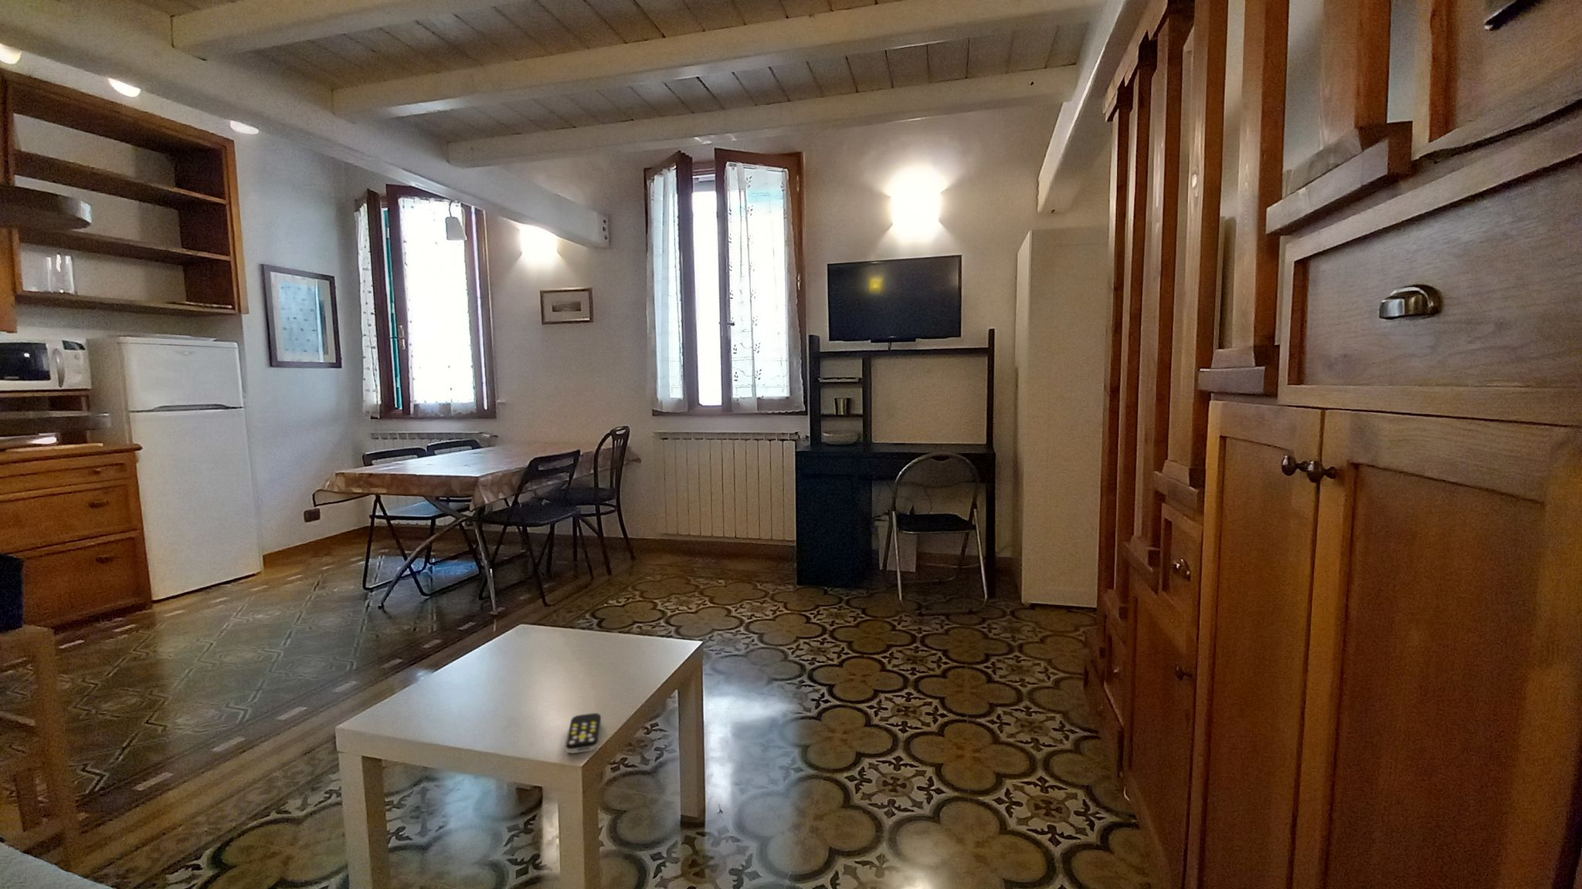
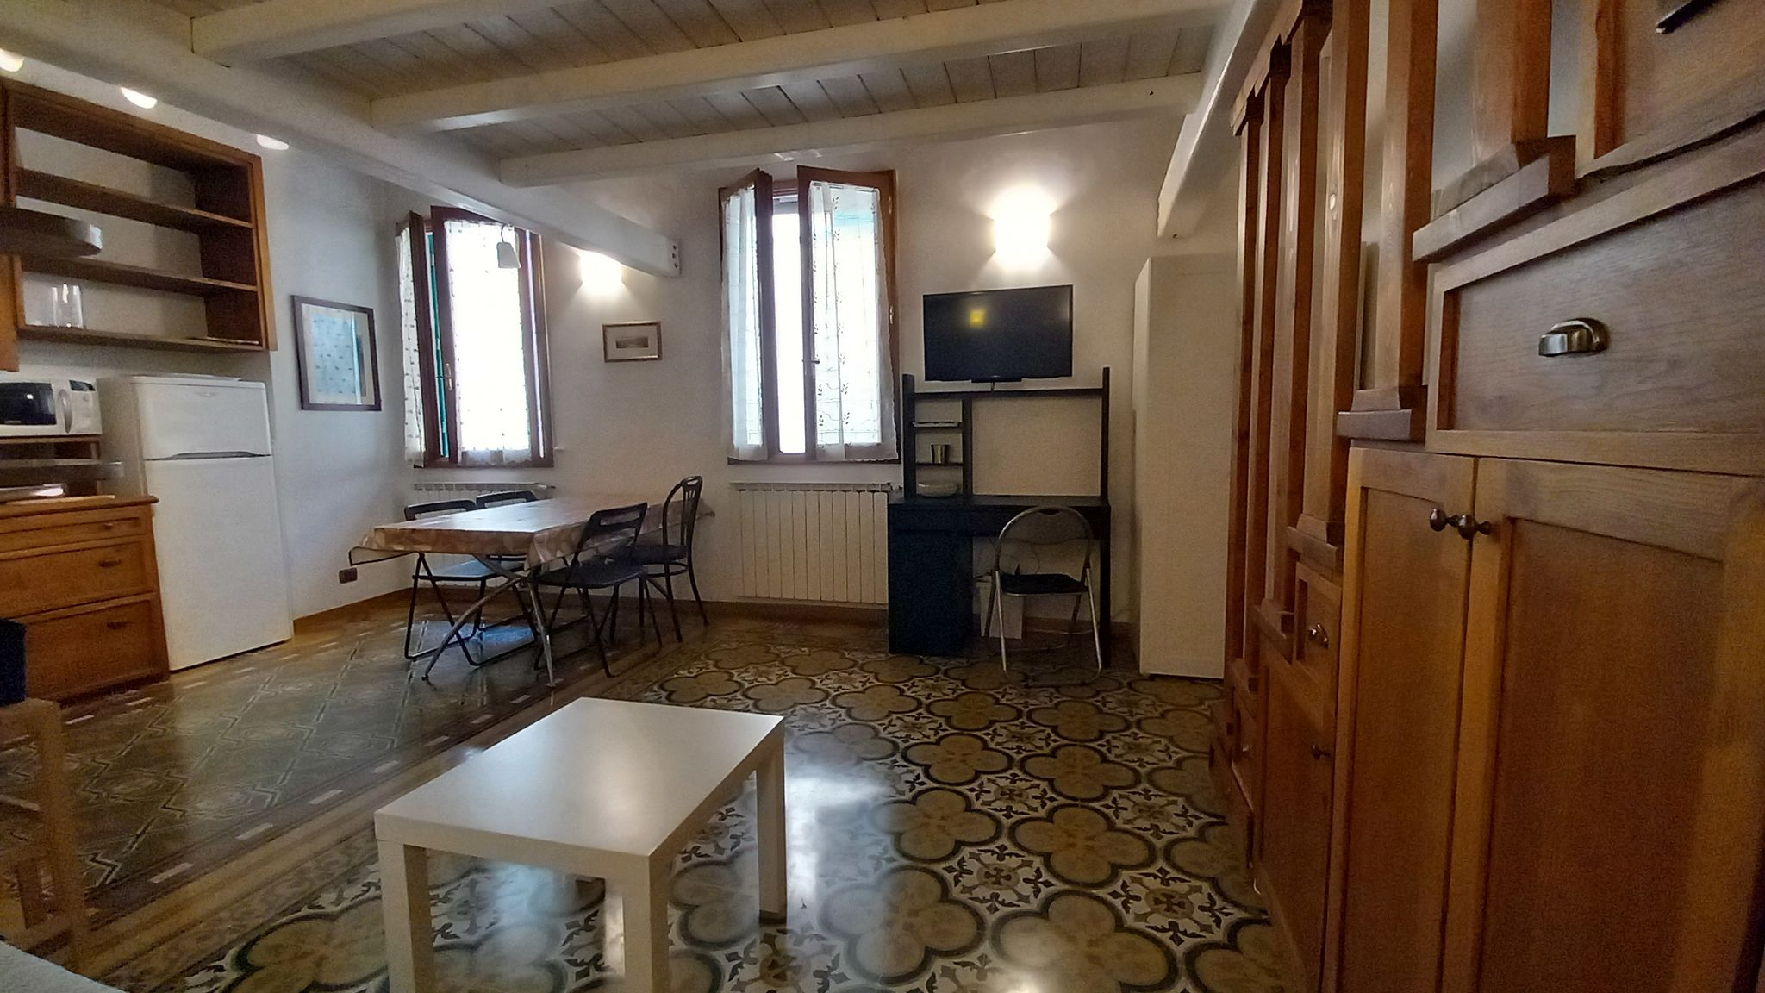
- remote control [565,712,602,754]
